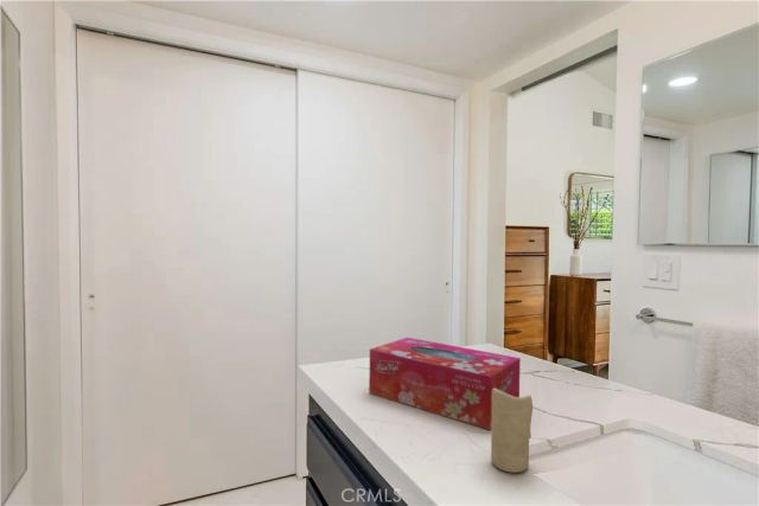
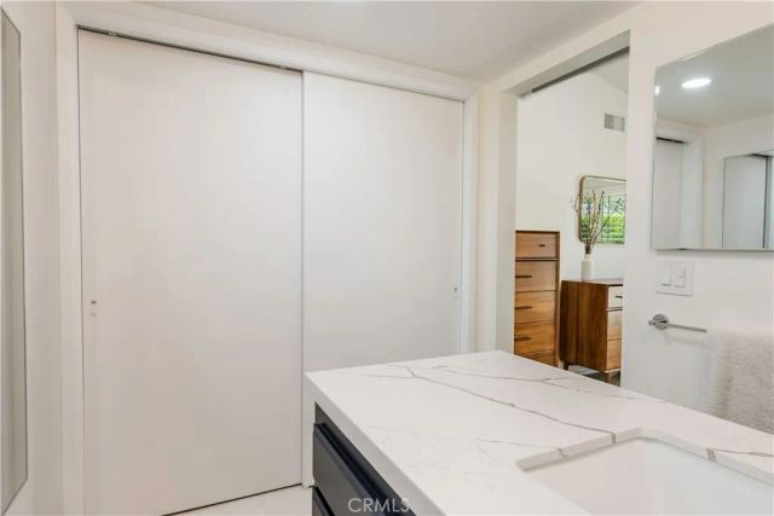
- candle [490,389,534,474]
- tissue box [368,337,522,431]
